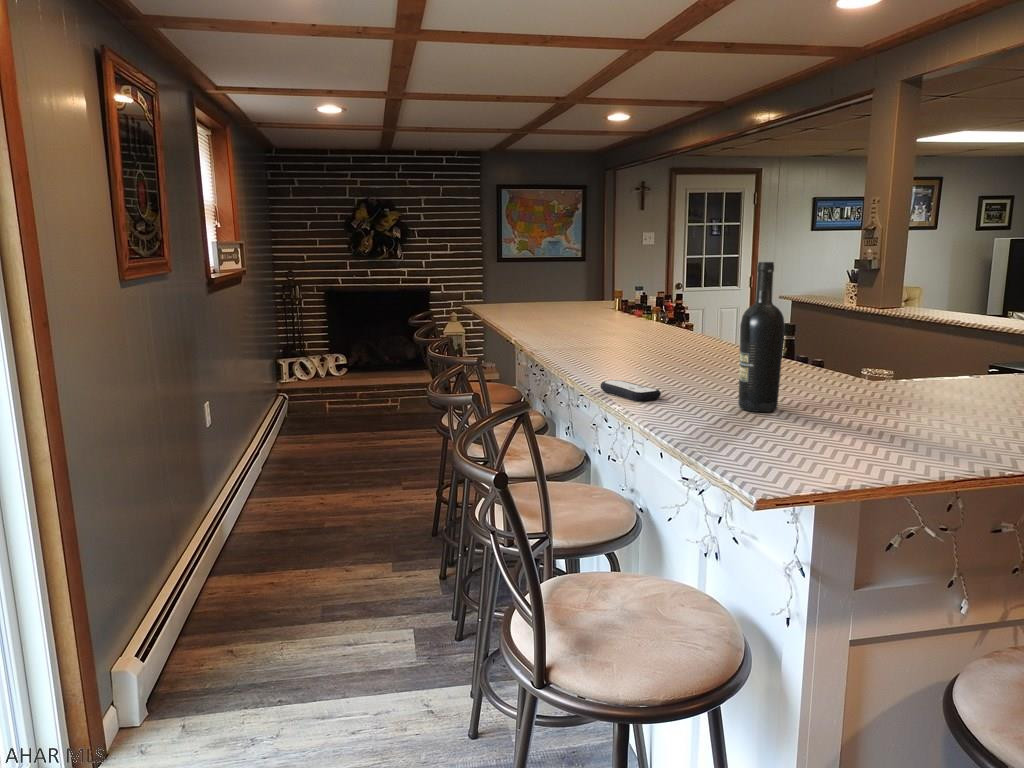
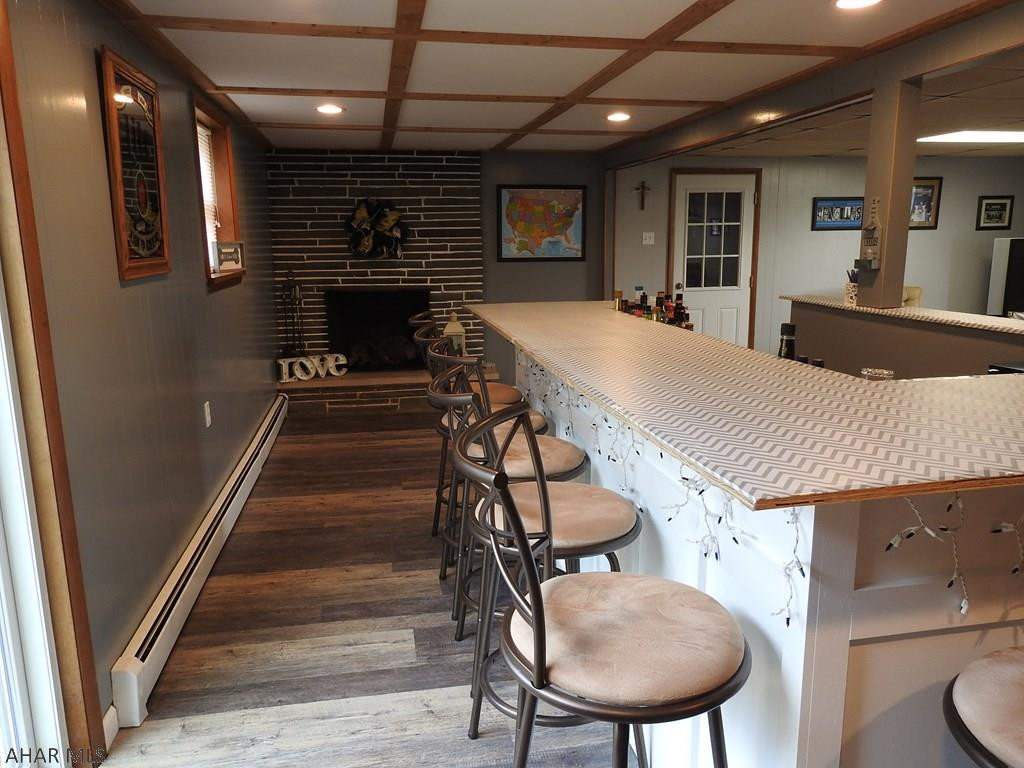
- remote control [600,379,662,402]
- wine bottle [737,261,786,413]
